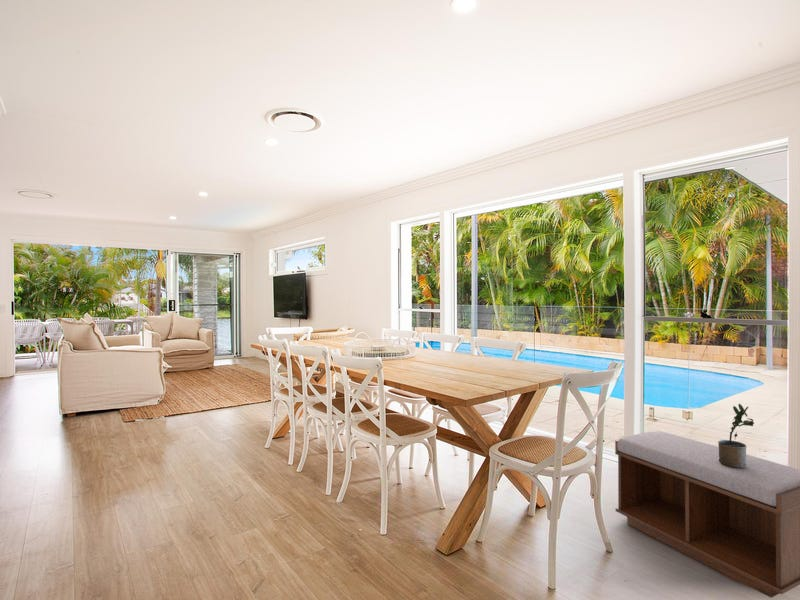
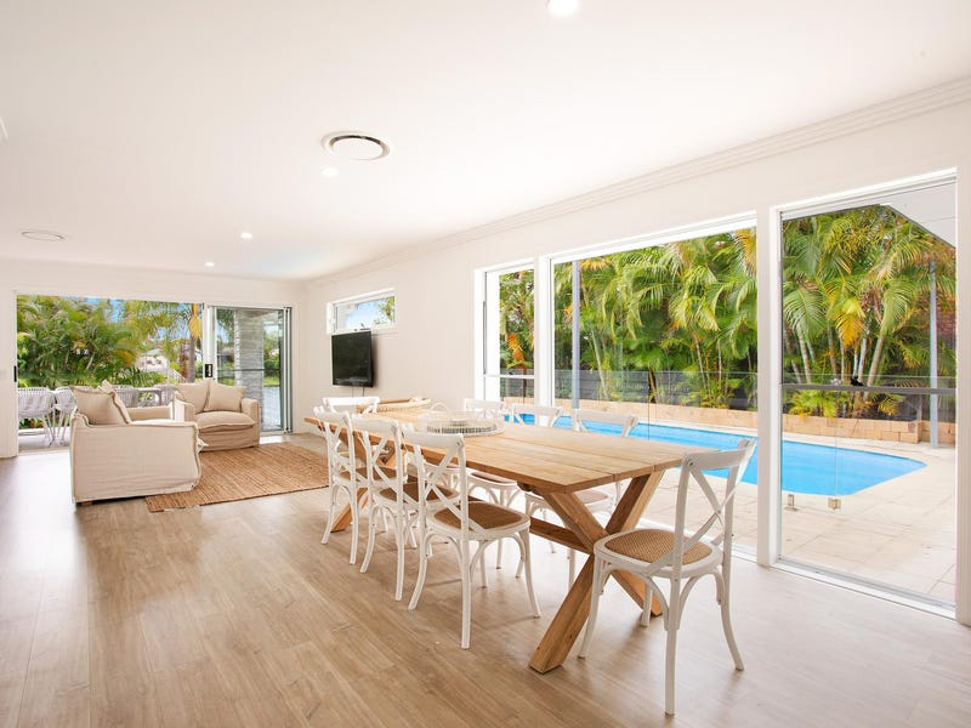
- bench [614,430,800,599]
- potted plant [717,403,755,469]
